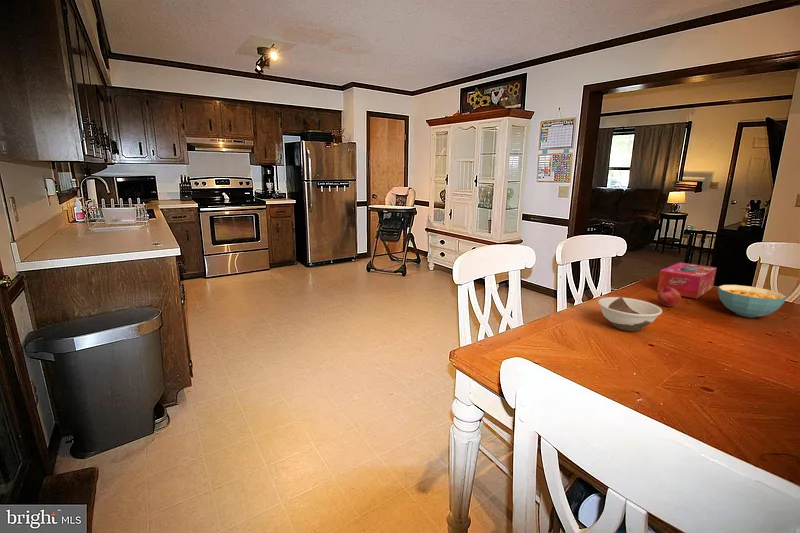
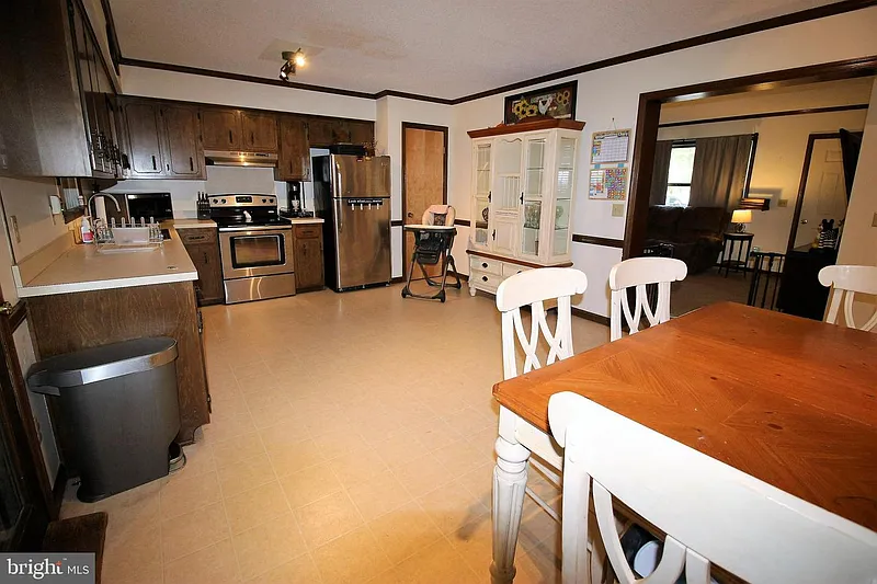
- bowl [597,296,663,332]
- tissue box [656,261,718,300]
- cereal bowl [717,284,787,318]
- fruit [657,286,682,308]
